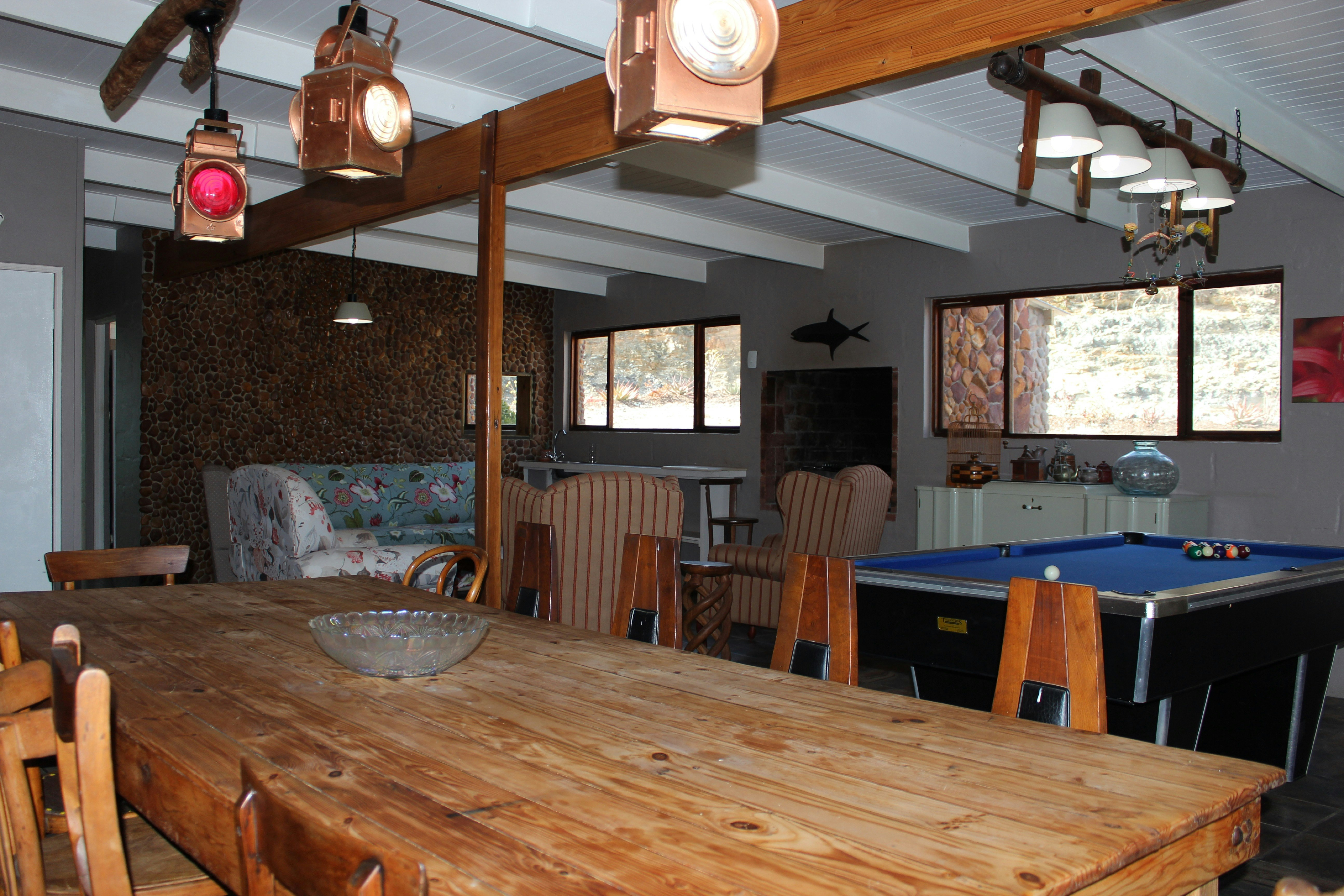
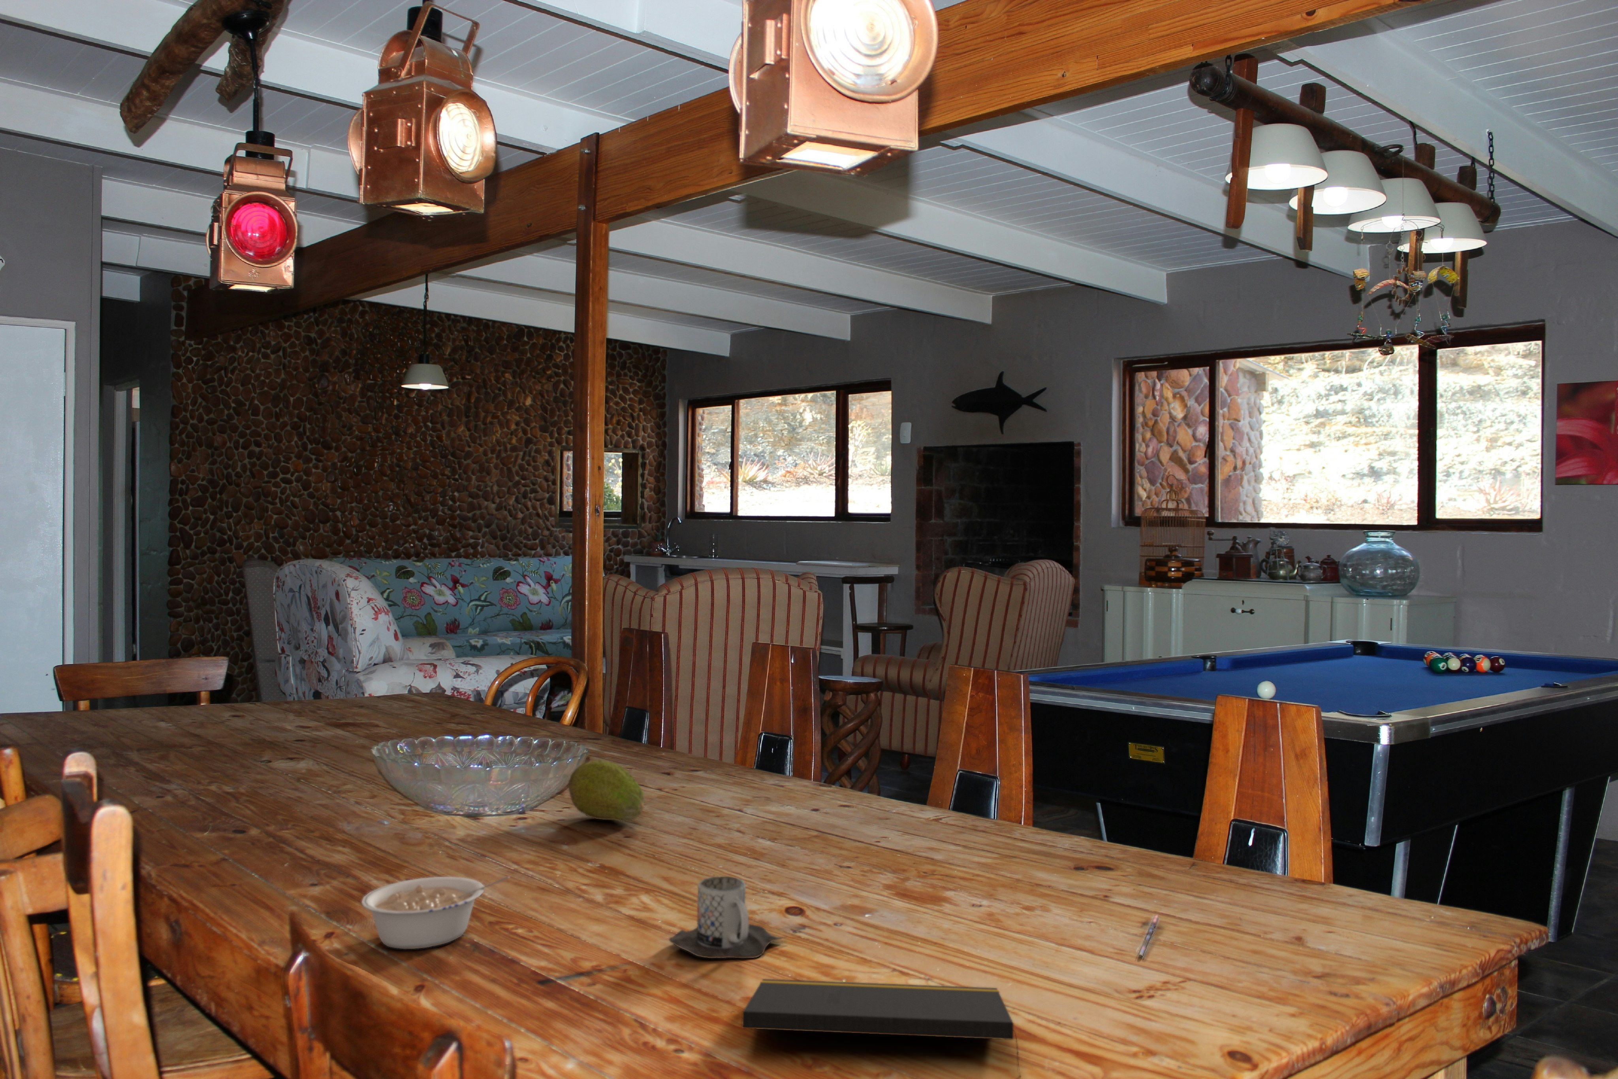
+ notepad [742,978,1022,1078]
+ mug [669,875,789,959]
+ legume [361,875,509,949]
+ fruit [568,760,645,821]
+ pen [1136,915,1161,959]
